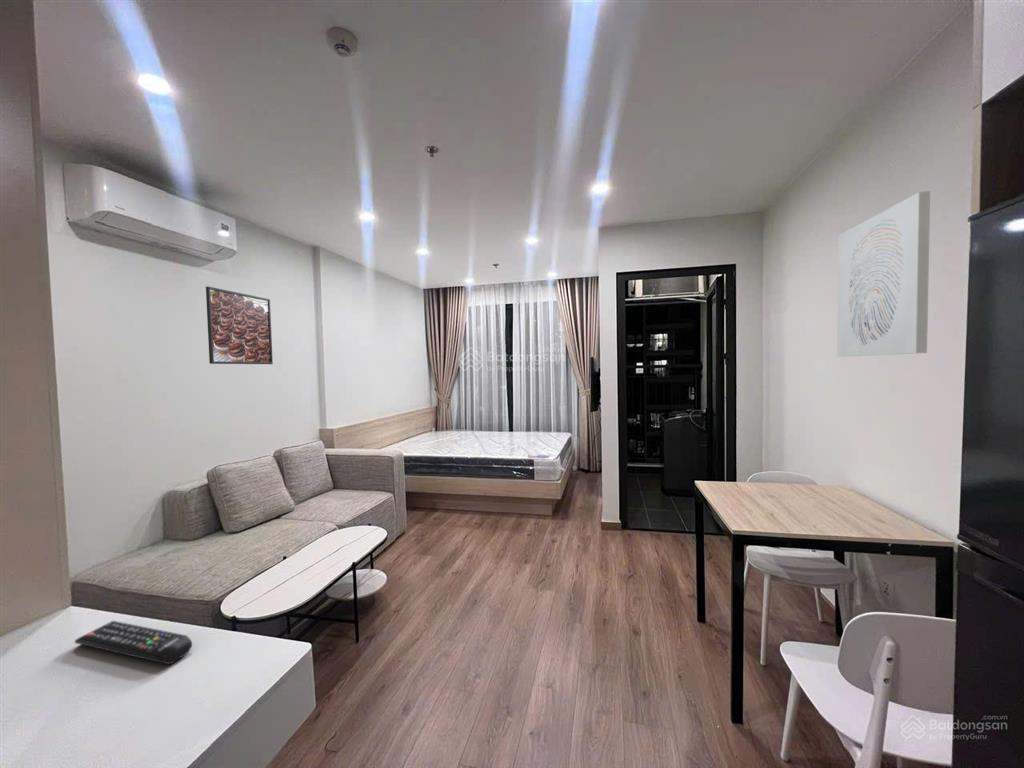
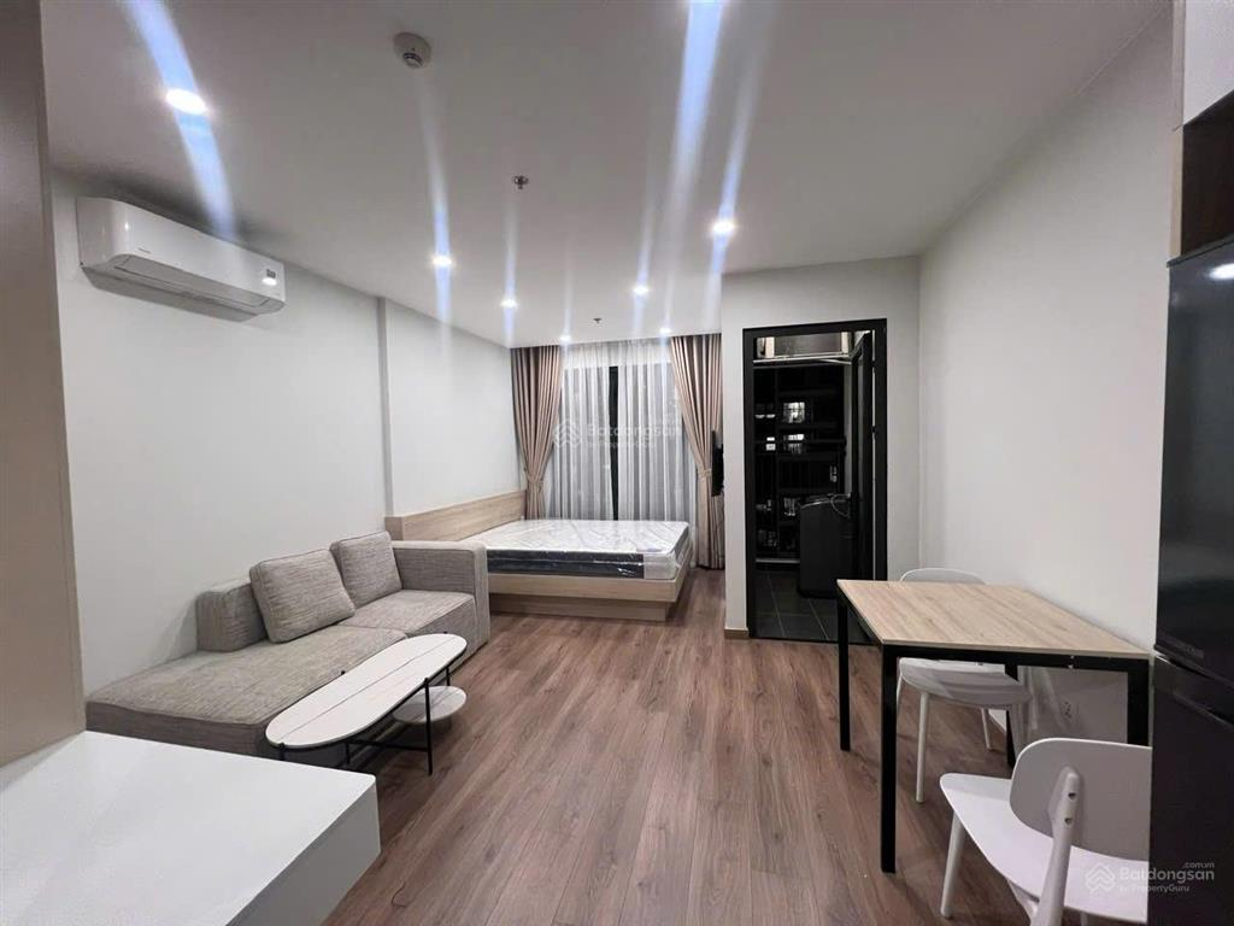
- remote control [74,620,193,665]
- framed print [205,286,274,365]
- wall art [836,190,931,358]
